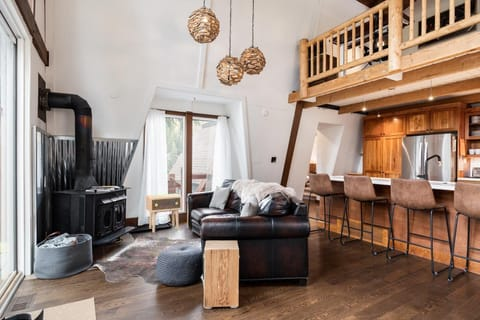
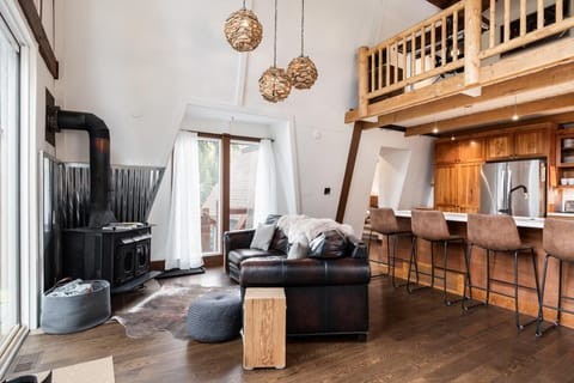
- side table [145,193,183,234]
